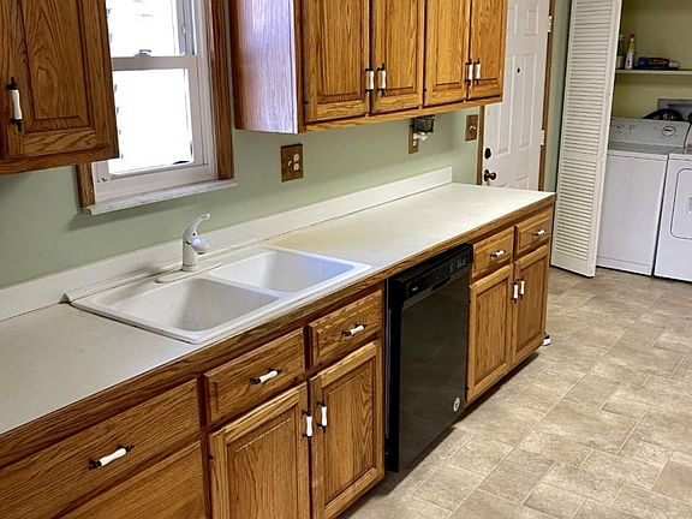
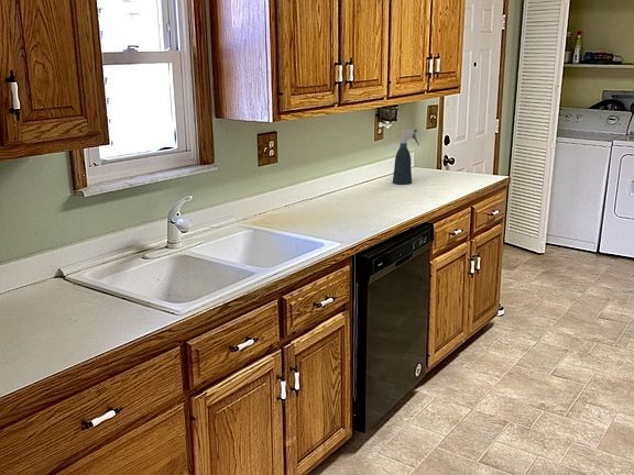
+ spray bottle [392,129,420,186]
